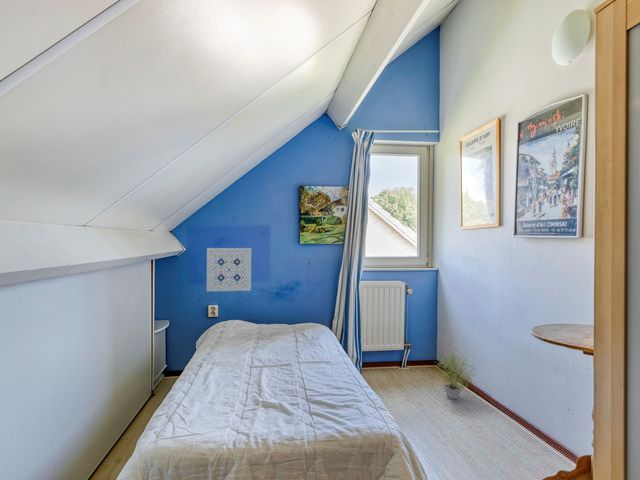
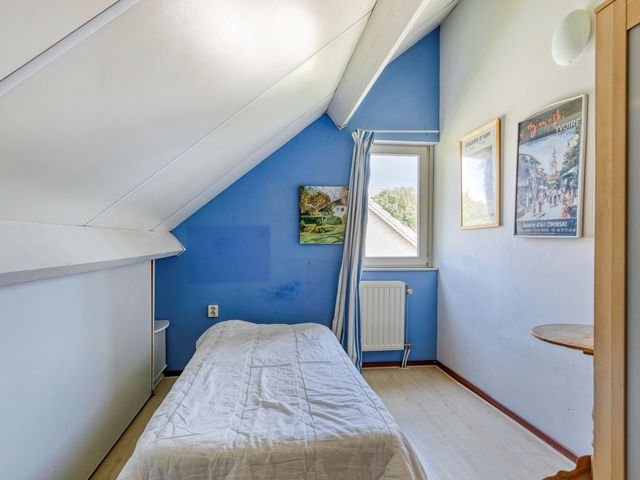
- potted plant [437,350,478,400]
- wall art [206,247,252,292]
